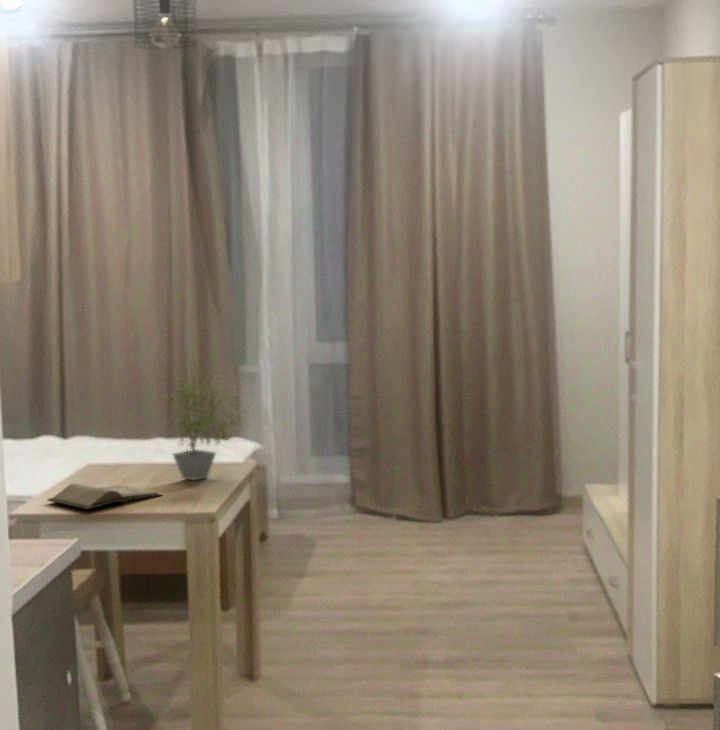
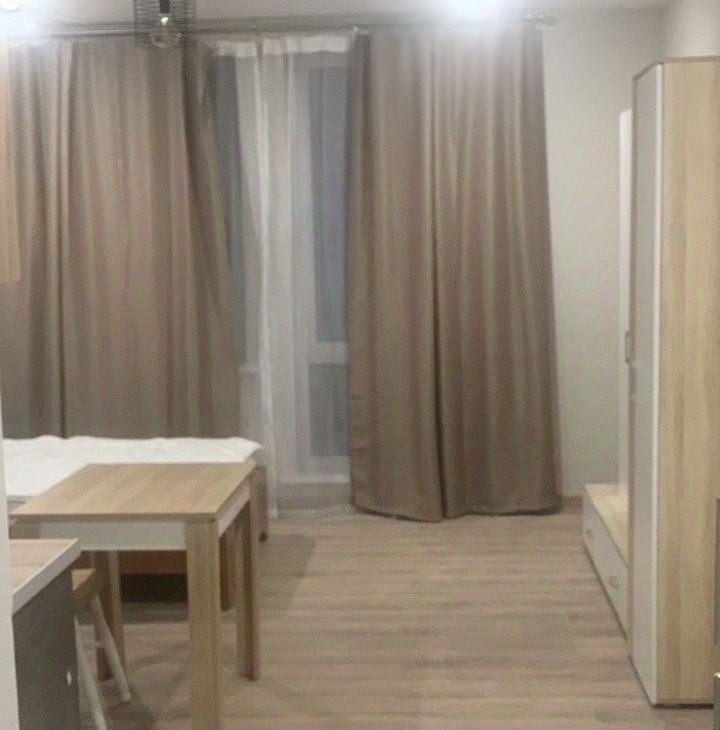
- hardback book [46,482,163,511]
- potted plant [152,360,253,481]
